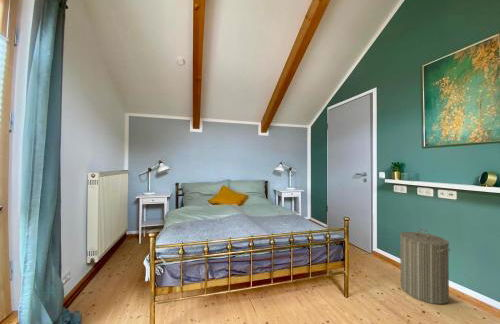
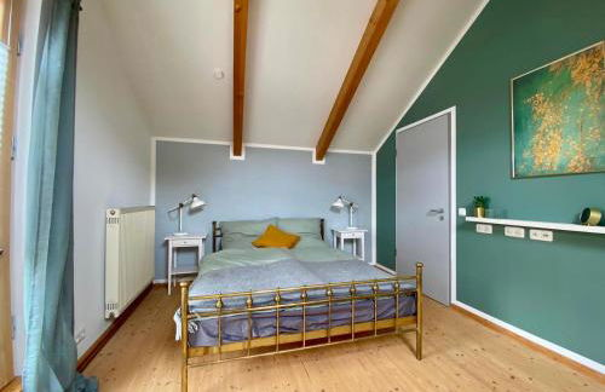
- laundry hamper [399,228,451,305]
